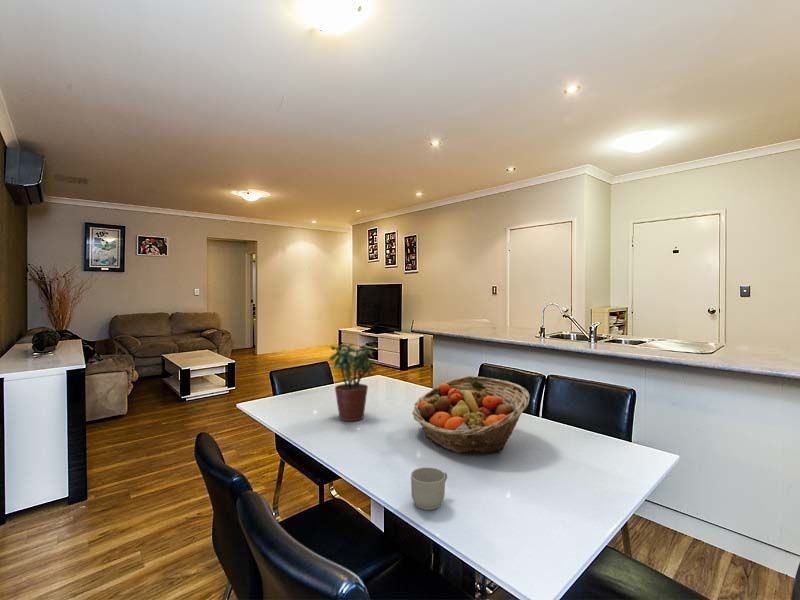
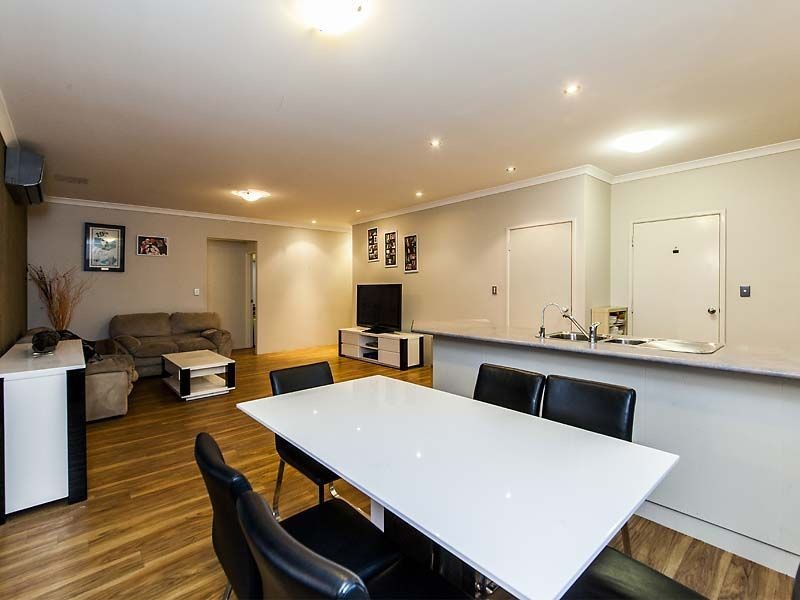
- fruit basket [411,375,531,455]
- mug [410,466,448,511]
- potted plant [329,342,379,422]
